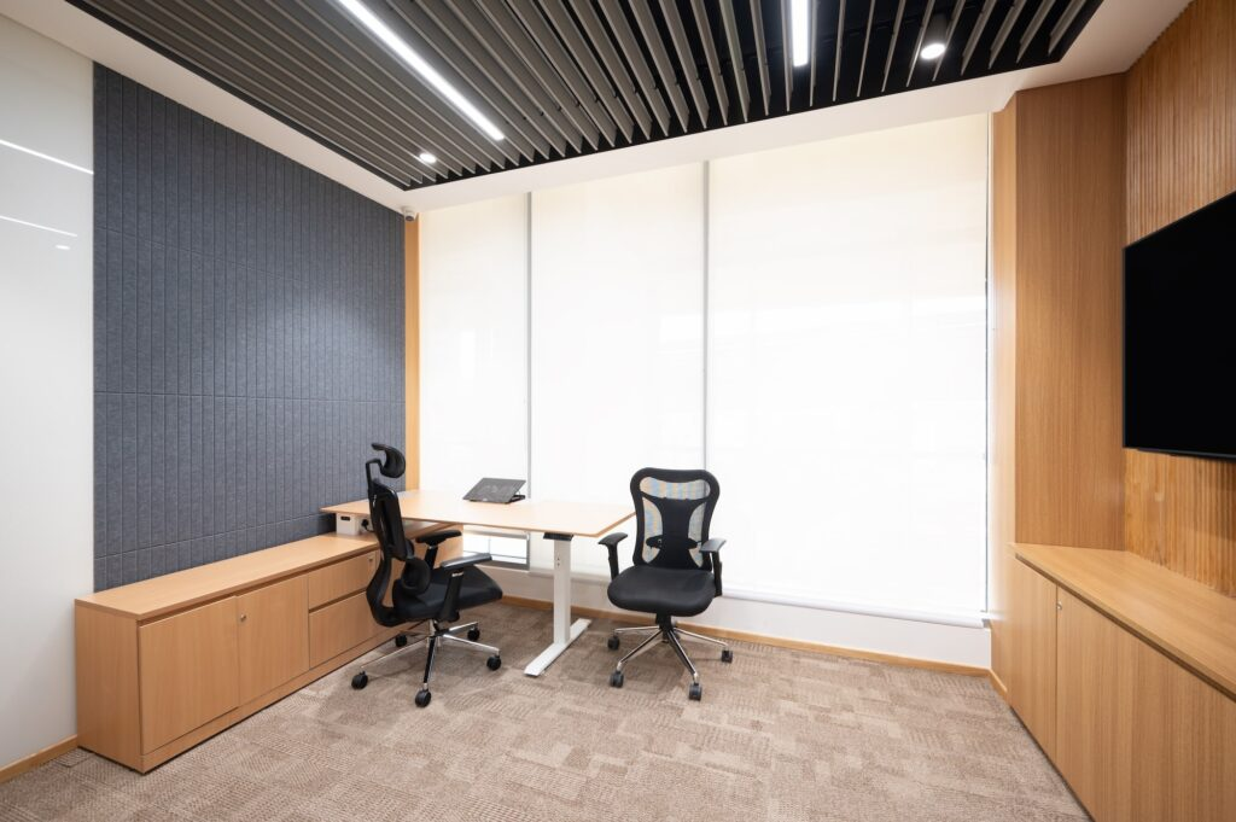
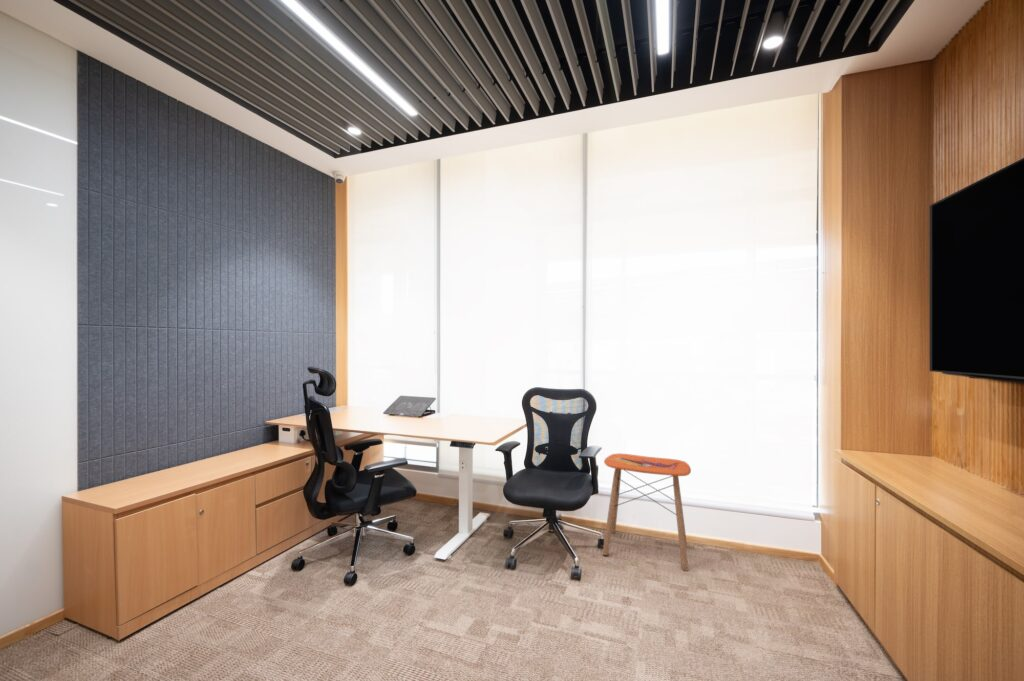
+ side table [602,452,692,572]
